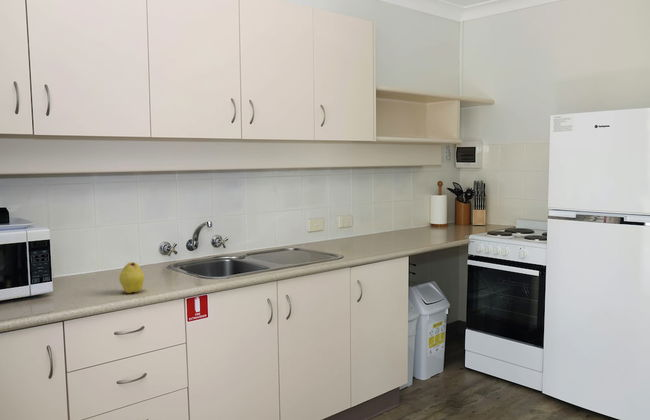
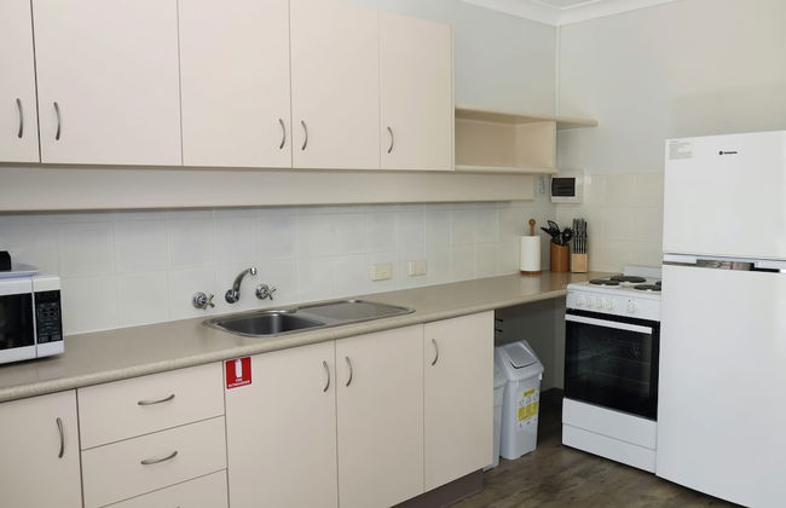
- fruit [118,261,145,294]
